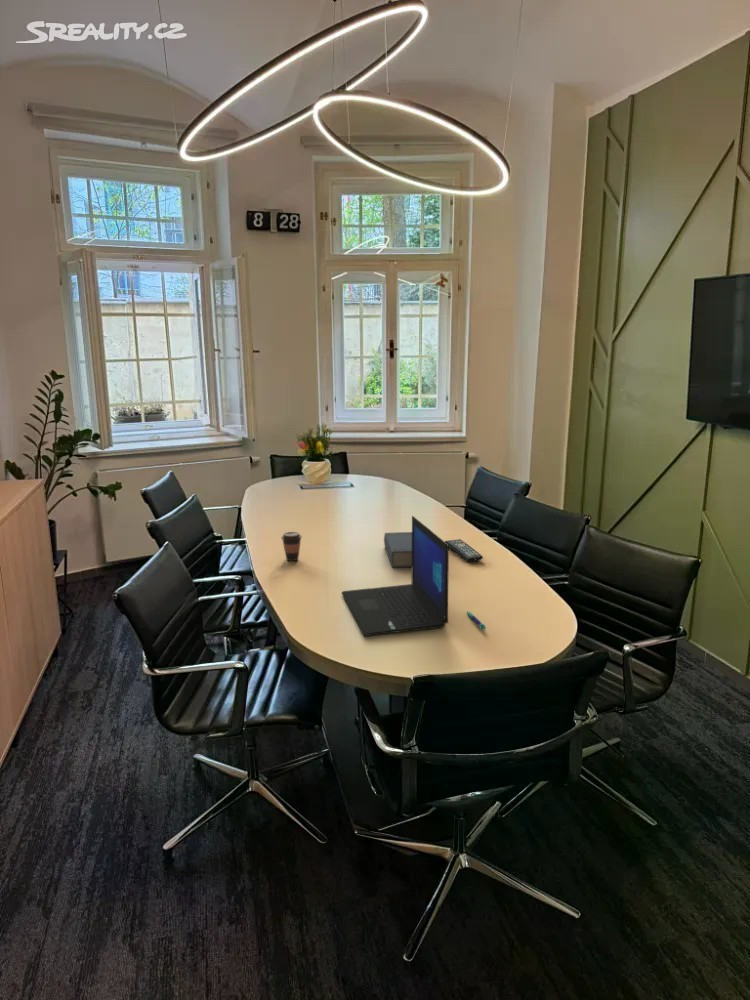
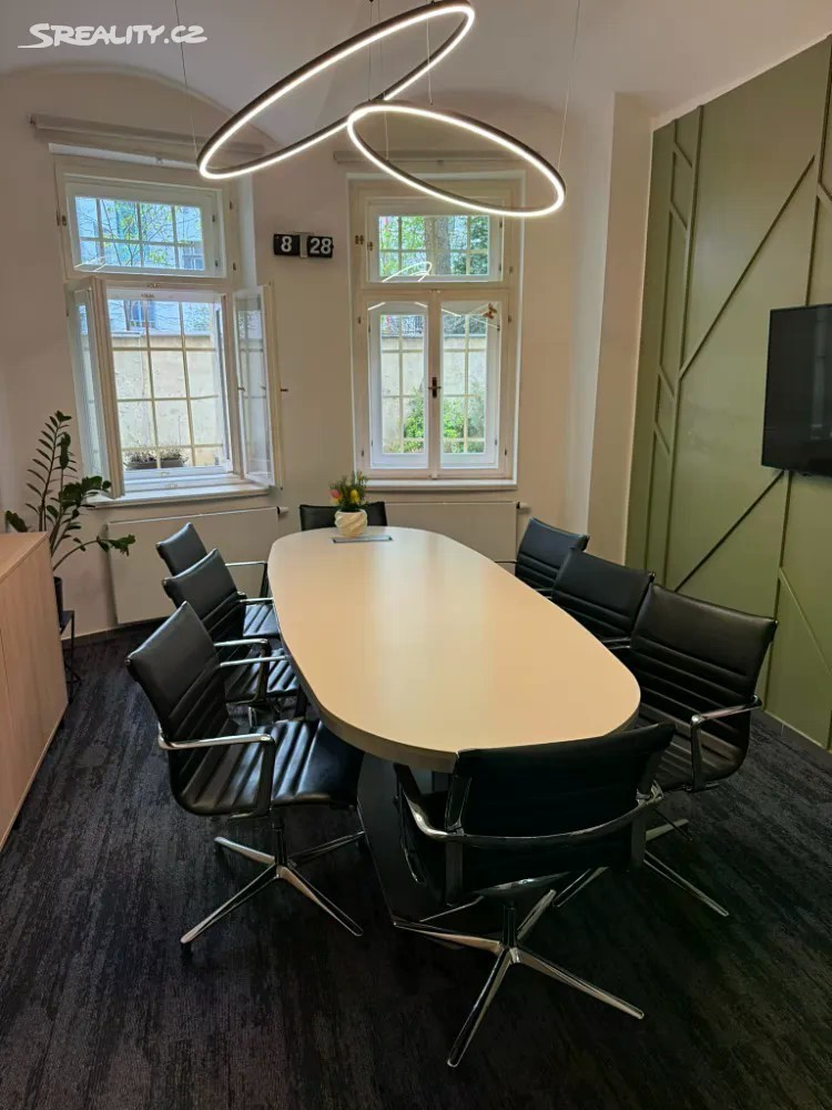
- coffee cup [280,531,303,562]
- remote control [444,538,484,562]
- pen [466,610,487,631]
- laptop [341,515,450,637]
- book [383,531,412,568]
